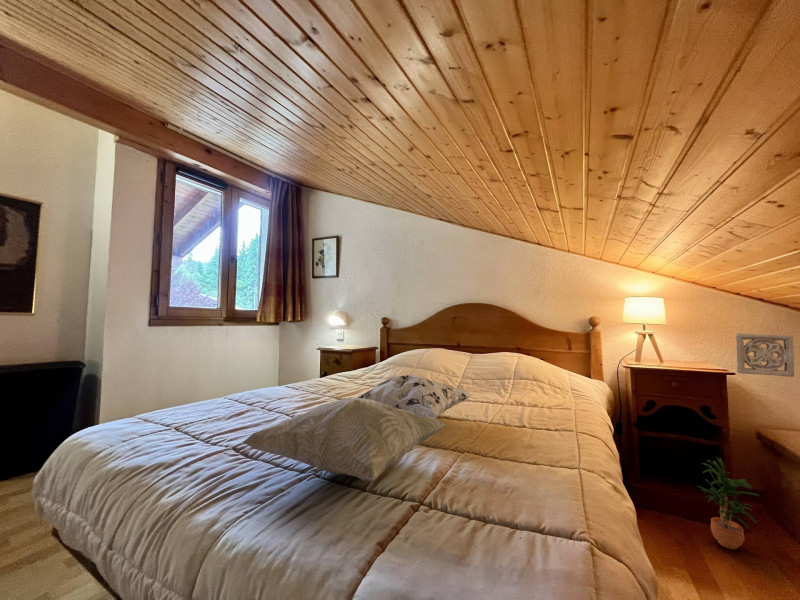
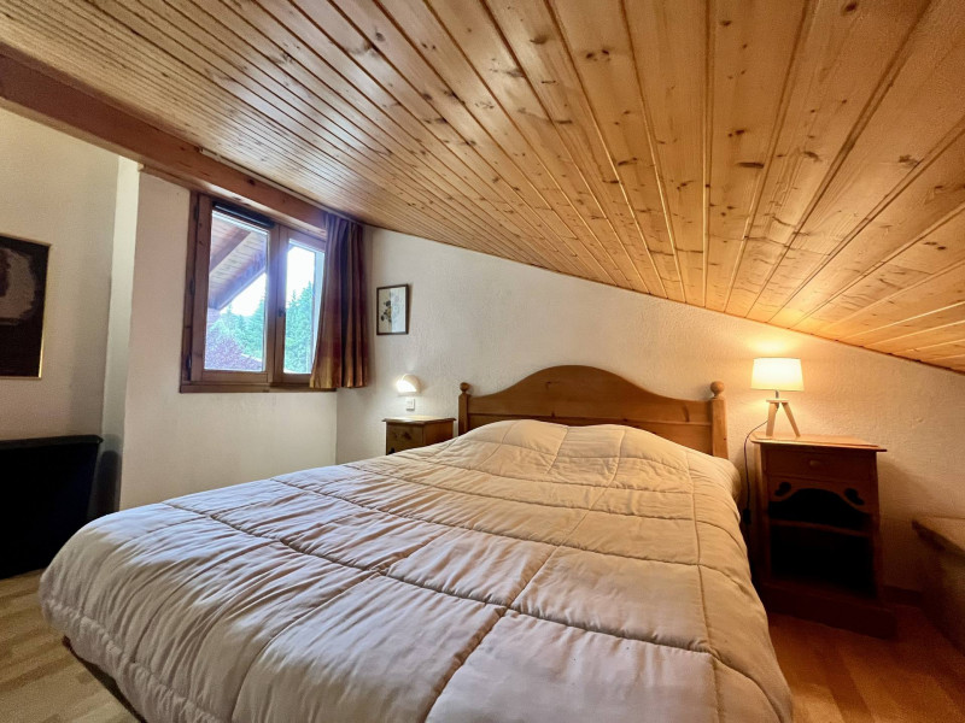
- potted plant [696,456,763,550]
- wall ornament [735,332,795,378]
- decorative pillow [242,397,447,483]
- decorative pillow [356,374,472,419]
